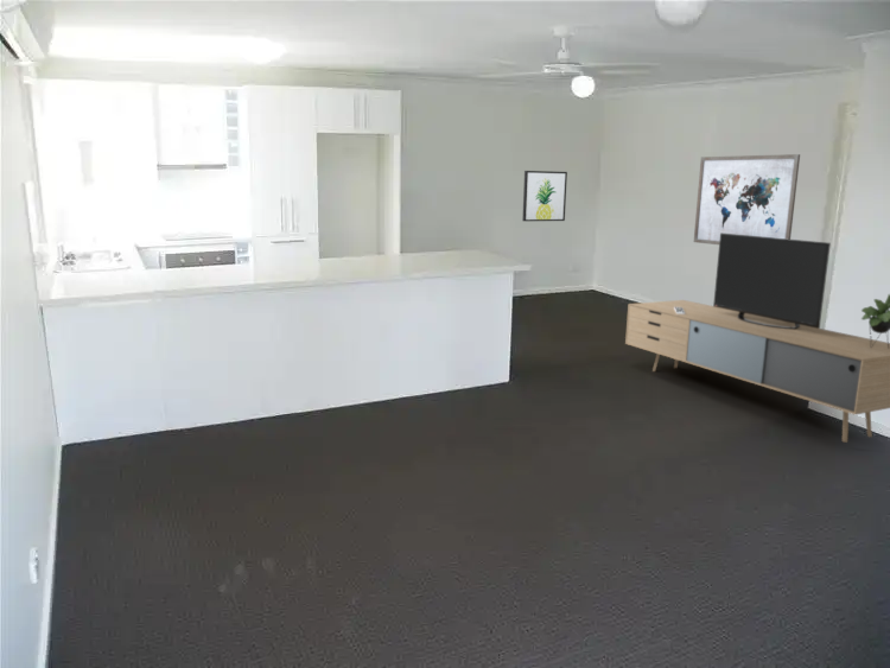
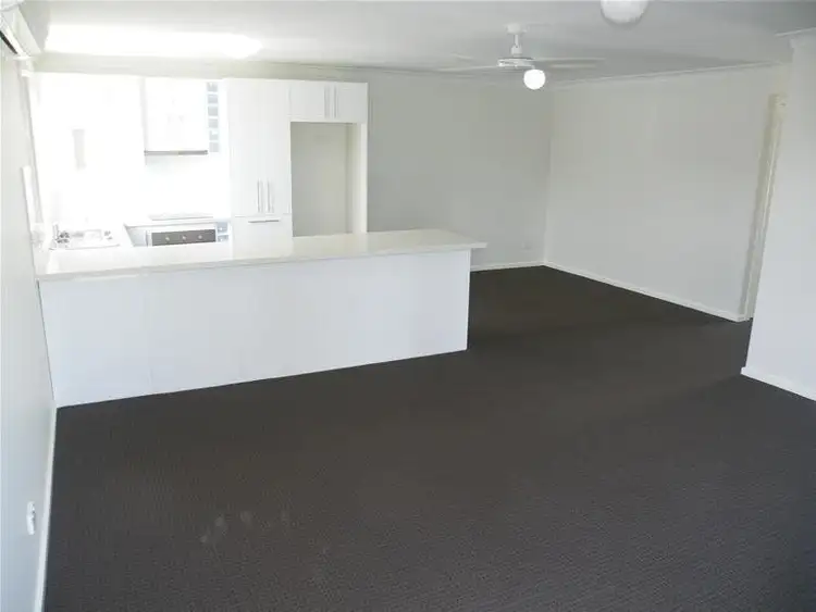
- media console [624,233,890,444]
- wall art [693,153,801,246]
- wall art [521,170,568,222]
